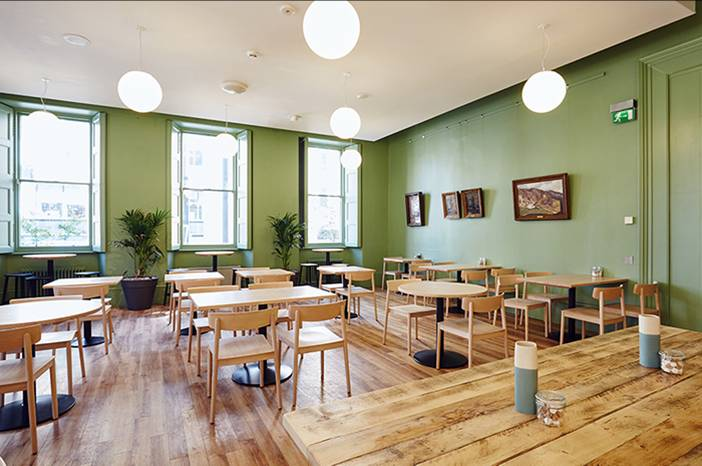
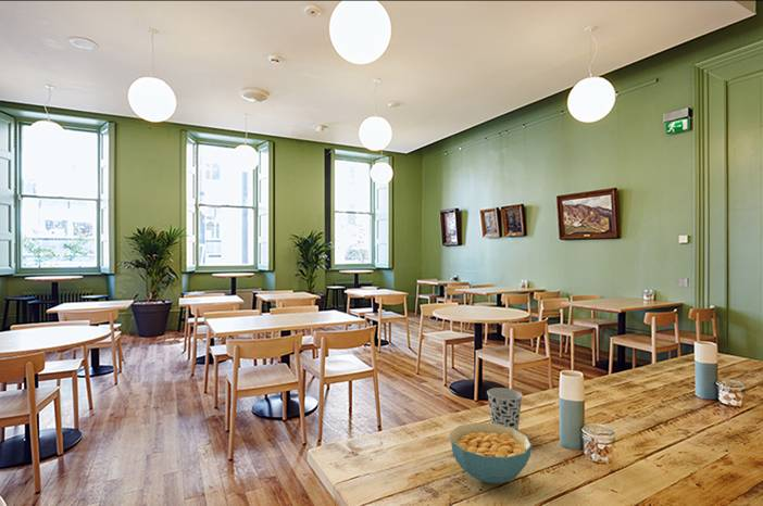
+ cup [486,387,524,431]
+ cereal bowl [449,421,533,484]
